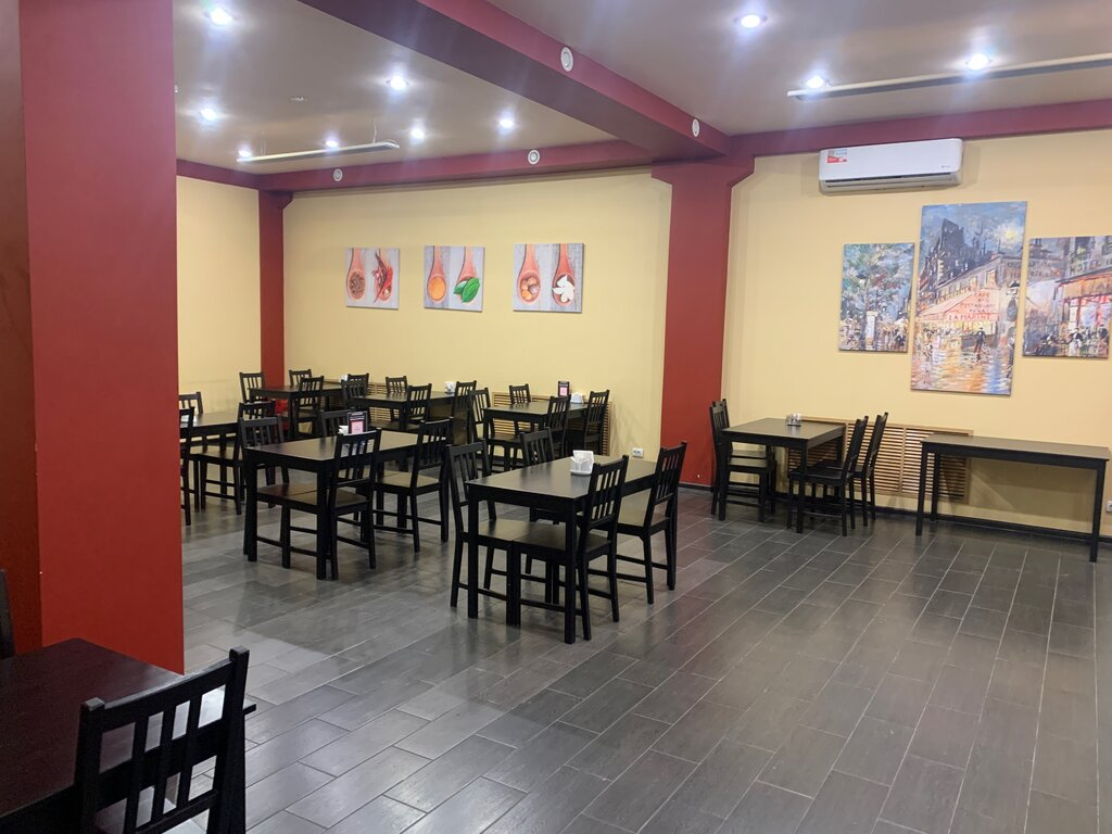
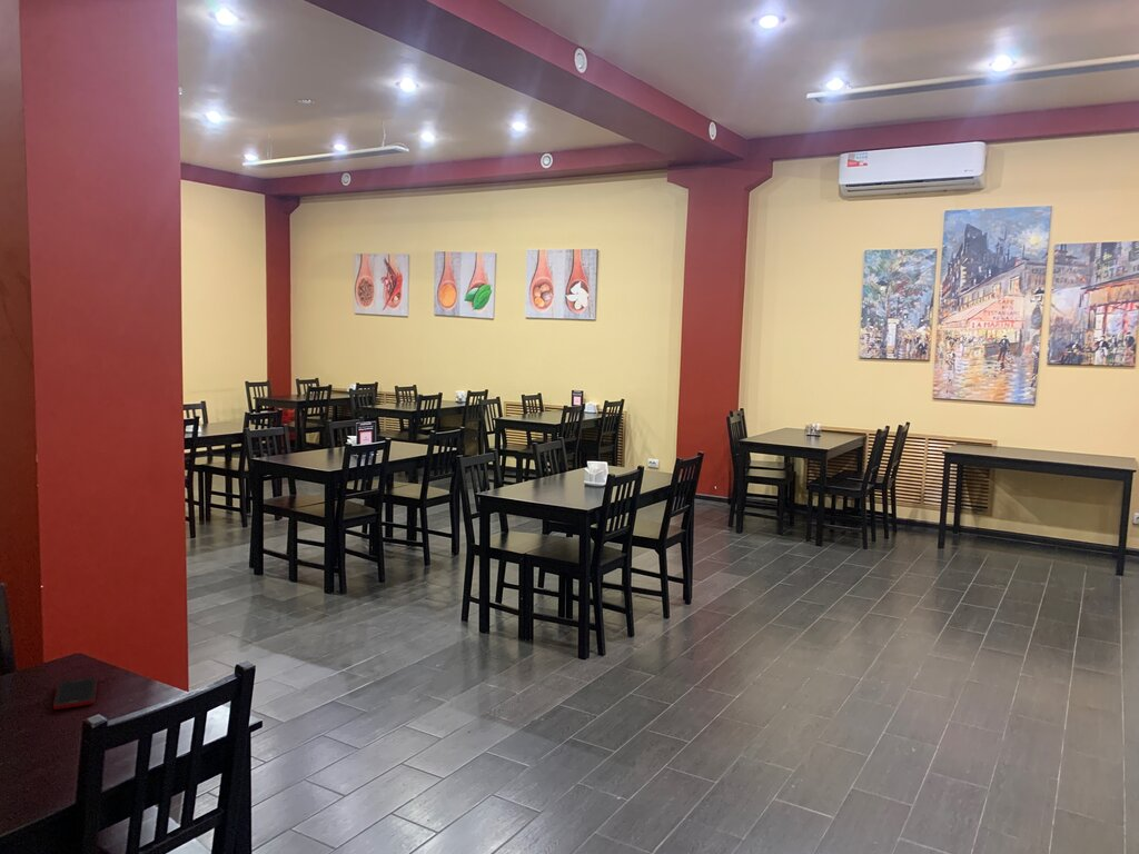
+ cell phone [52,675,98,711]
